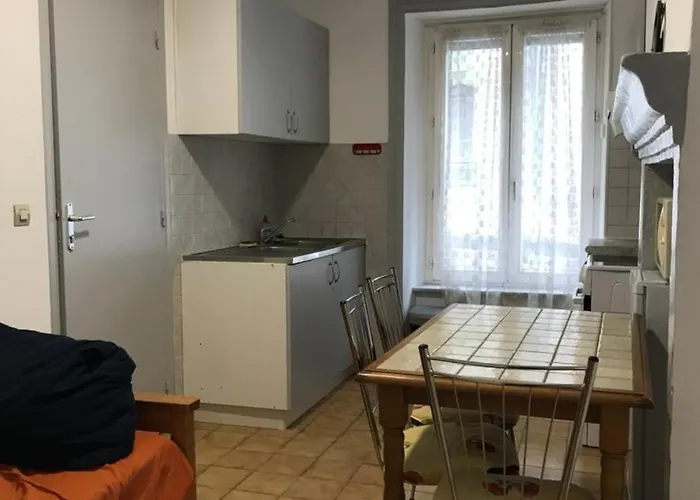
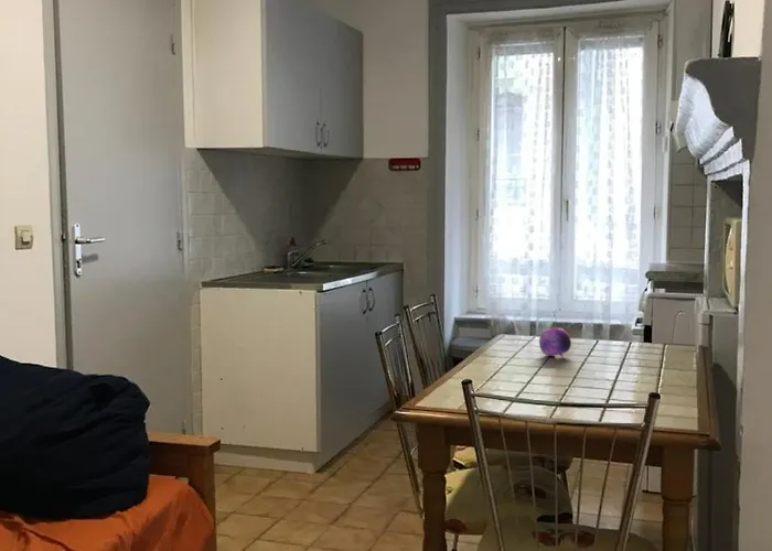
+ fruit [538,327,572,358]
